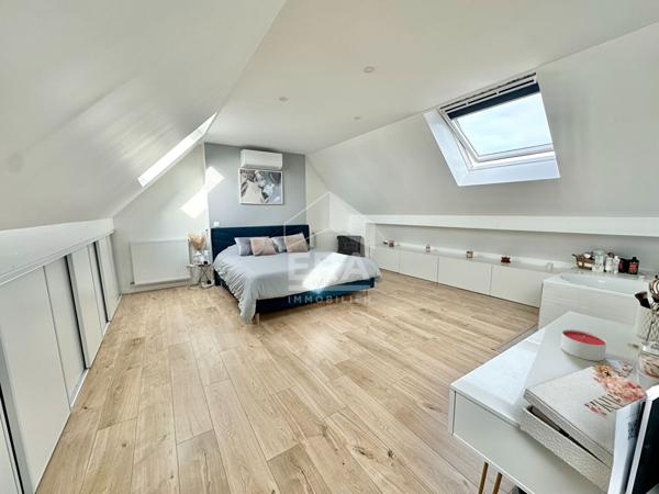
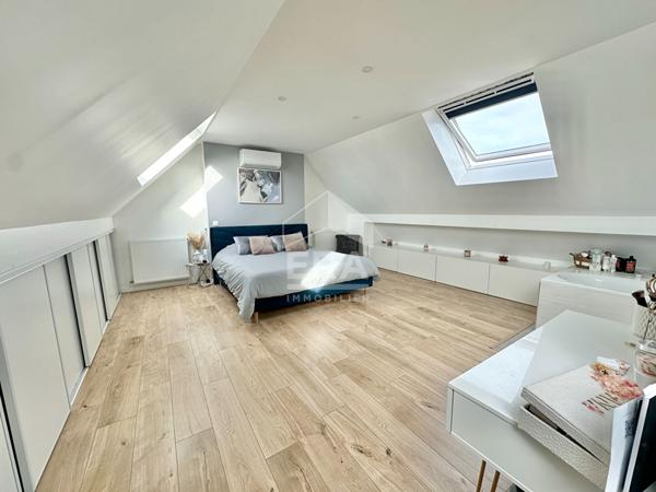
- candle [559,328,607,362]
